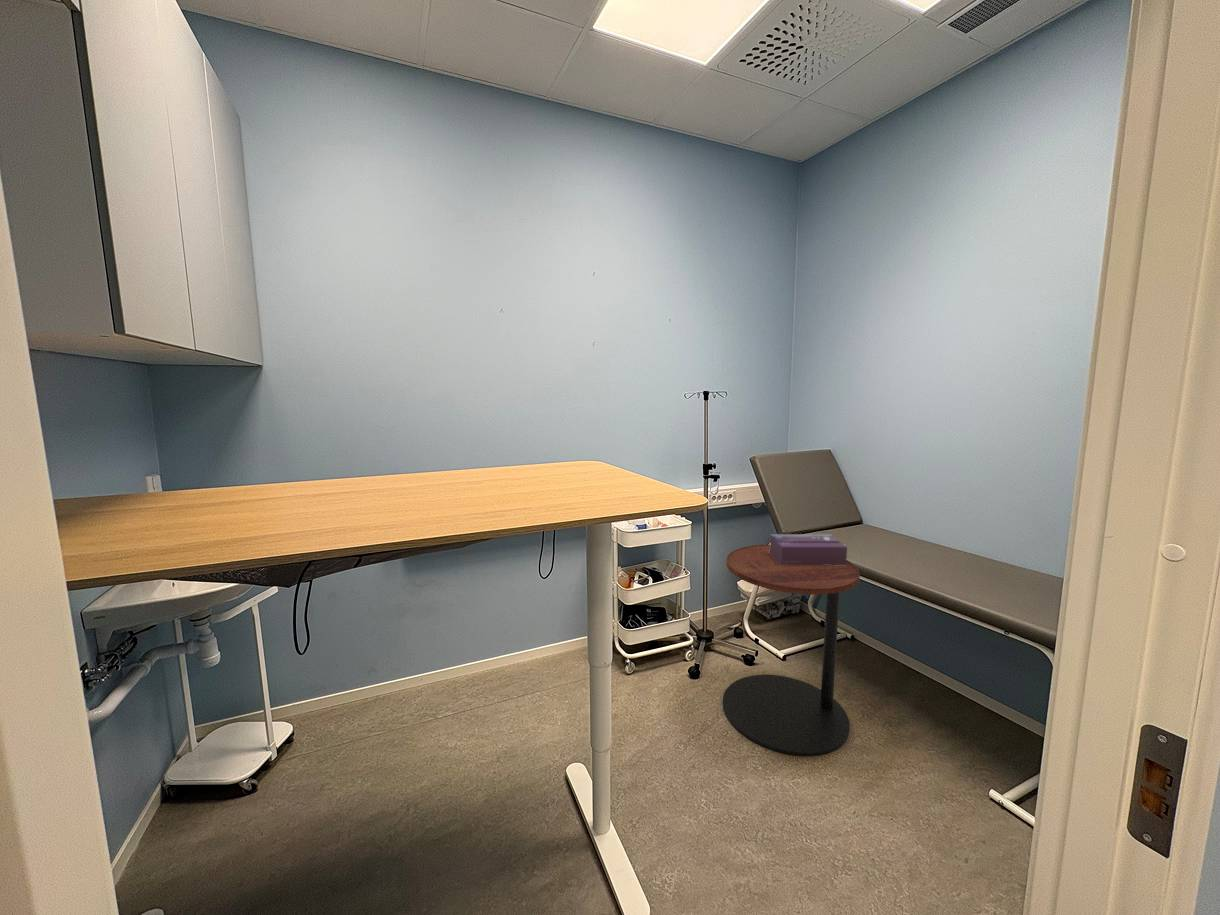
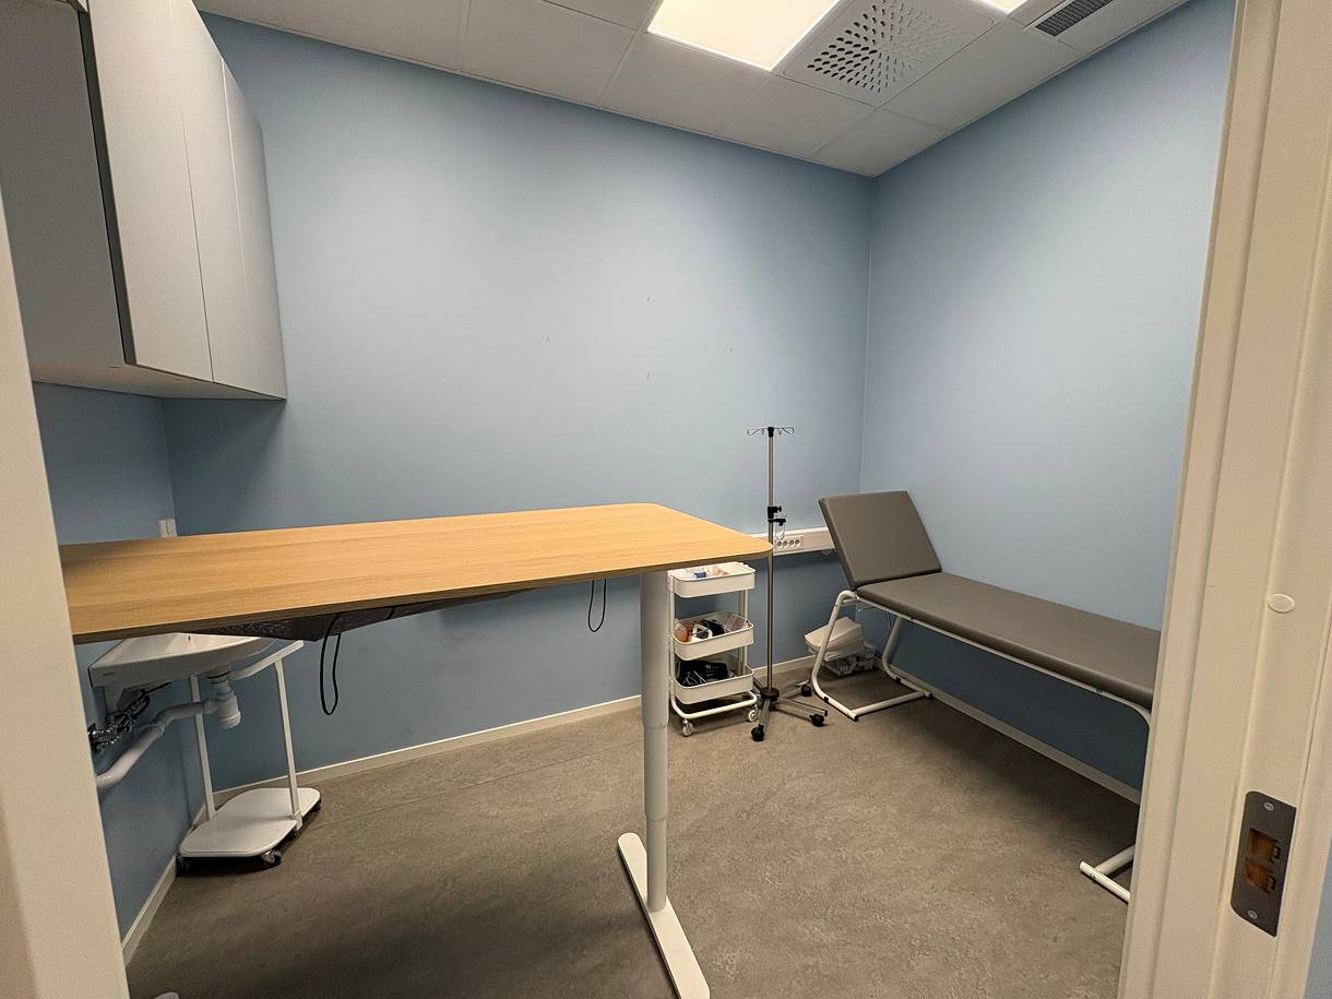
- tissue box [769,533,848,565]
- side table [722,544,861,756]
